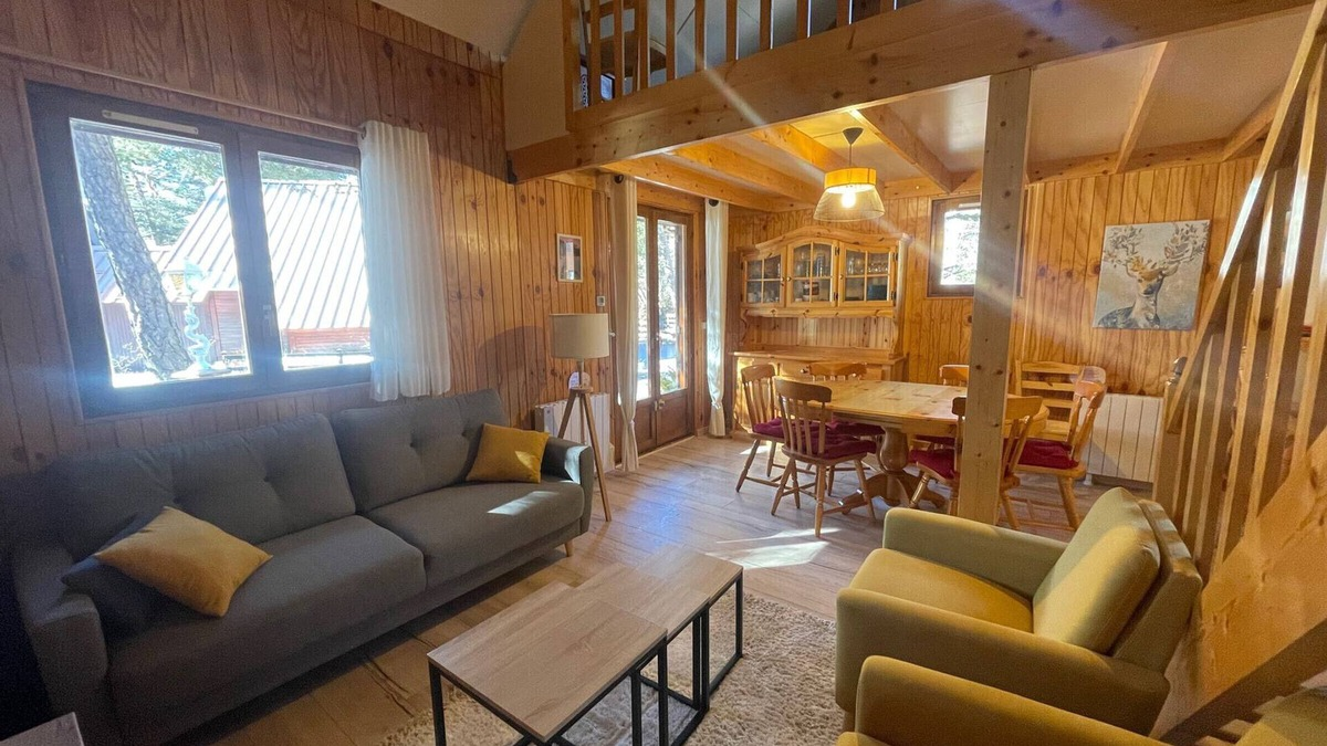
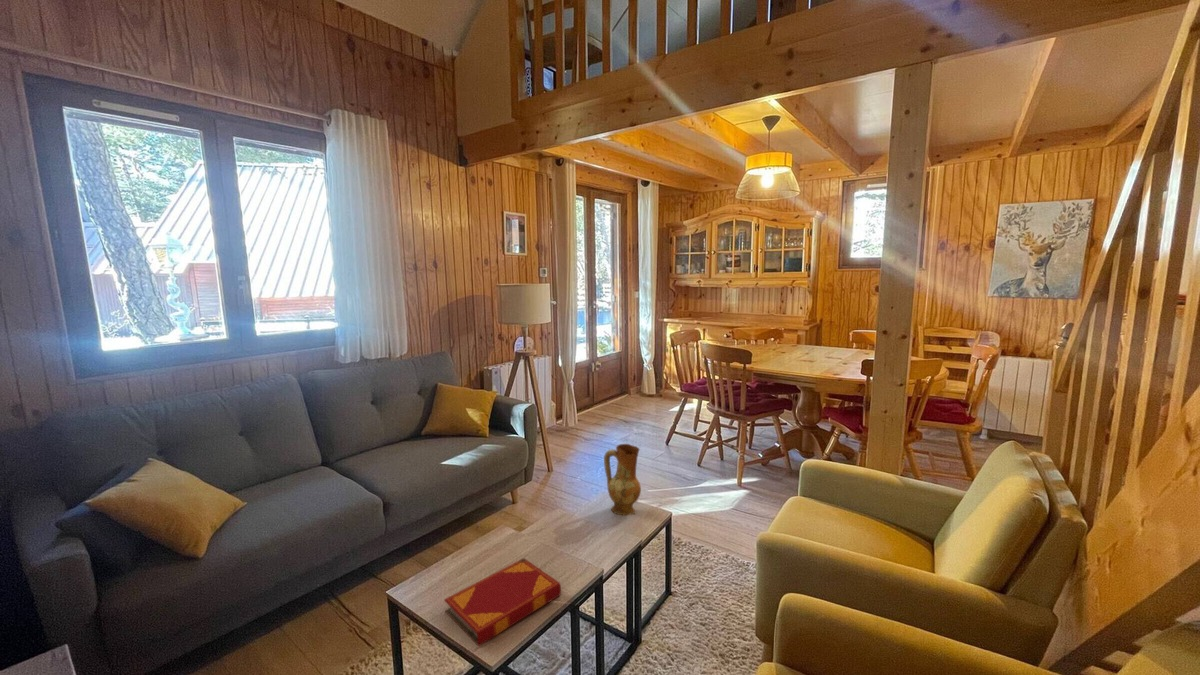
+ hardback book [443,557,562,647]
+ ceramic jug [603,443,642,516]
